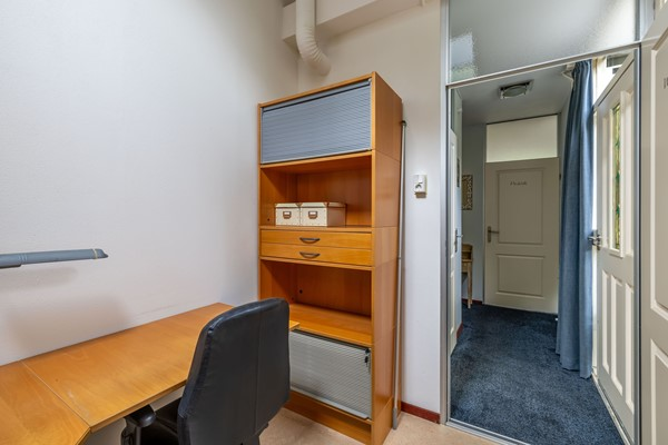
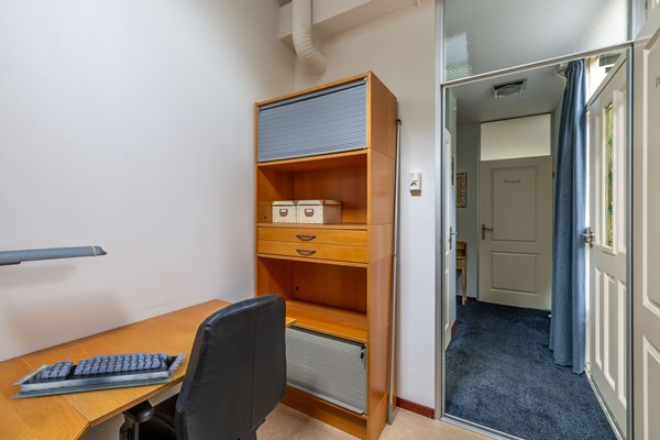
+ computer keyboard [11,351,187,399]
